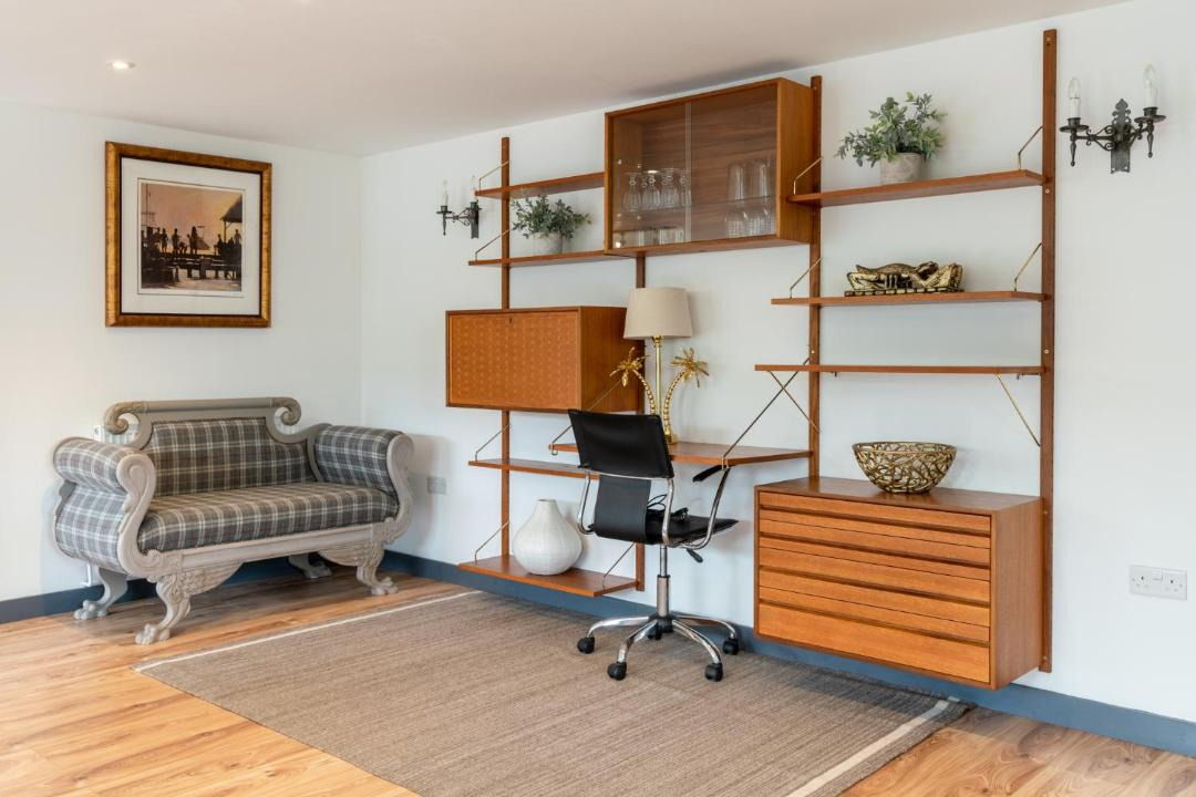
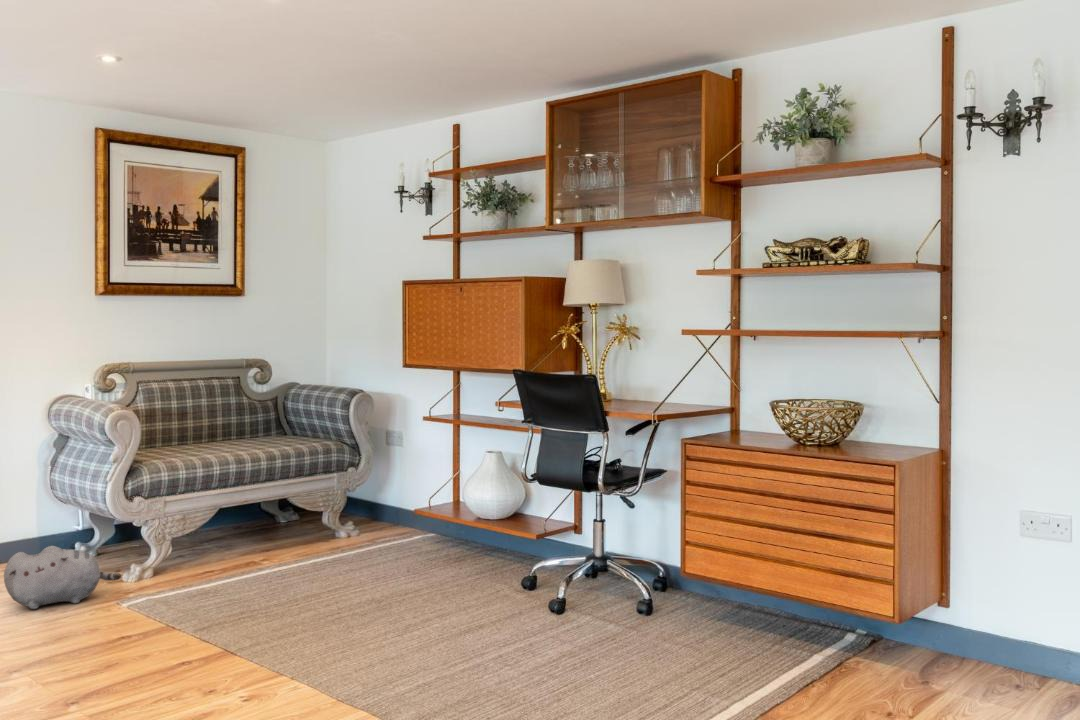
+ plush toy [3,545,122,610]
